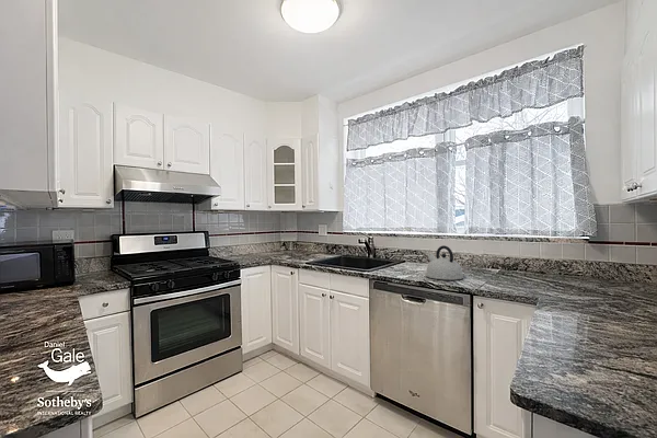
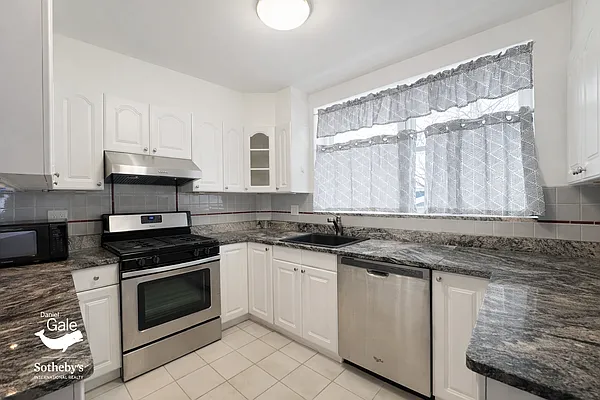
- kettle [425,244,464,281]
